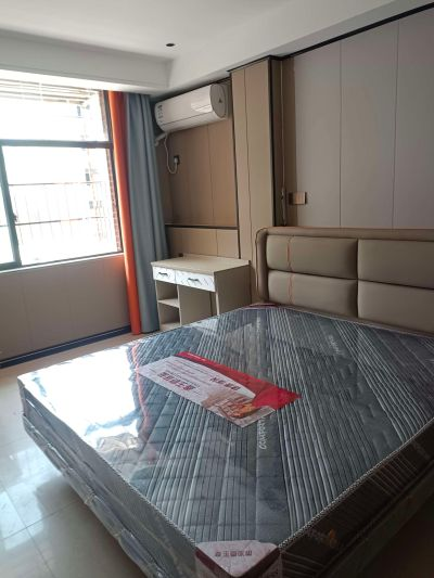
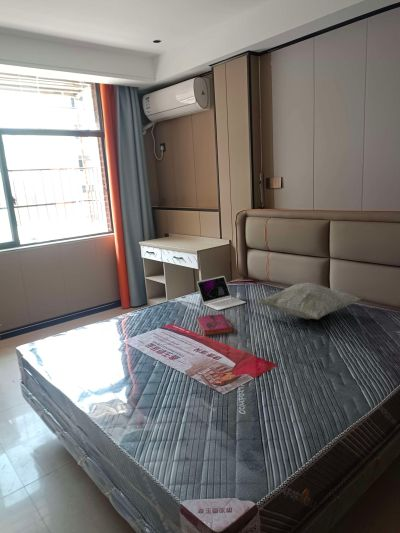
+ hardback book [196,313,234,337]
+ laptop [196,275,247,311]
+ decorative pillow [257,282,361,320]
